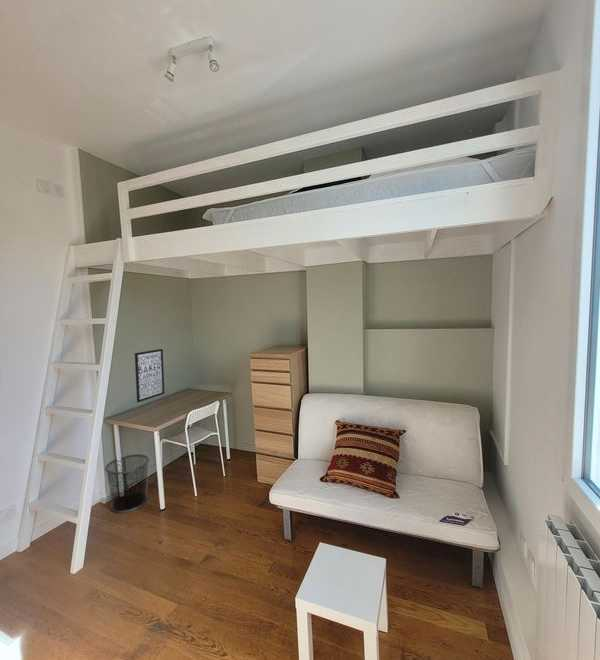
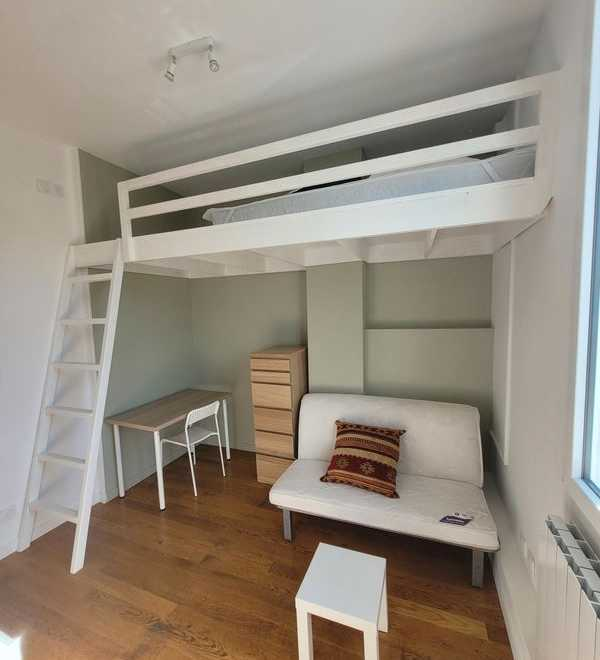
- wall art [134,348,165,403]
- waste bin [104,453,150,514]
